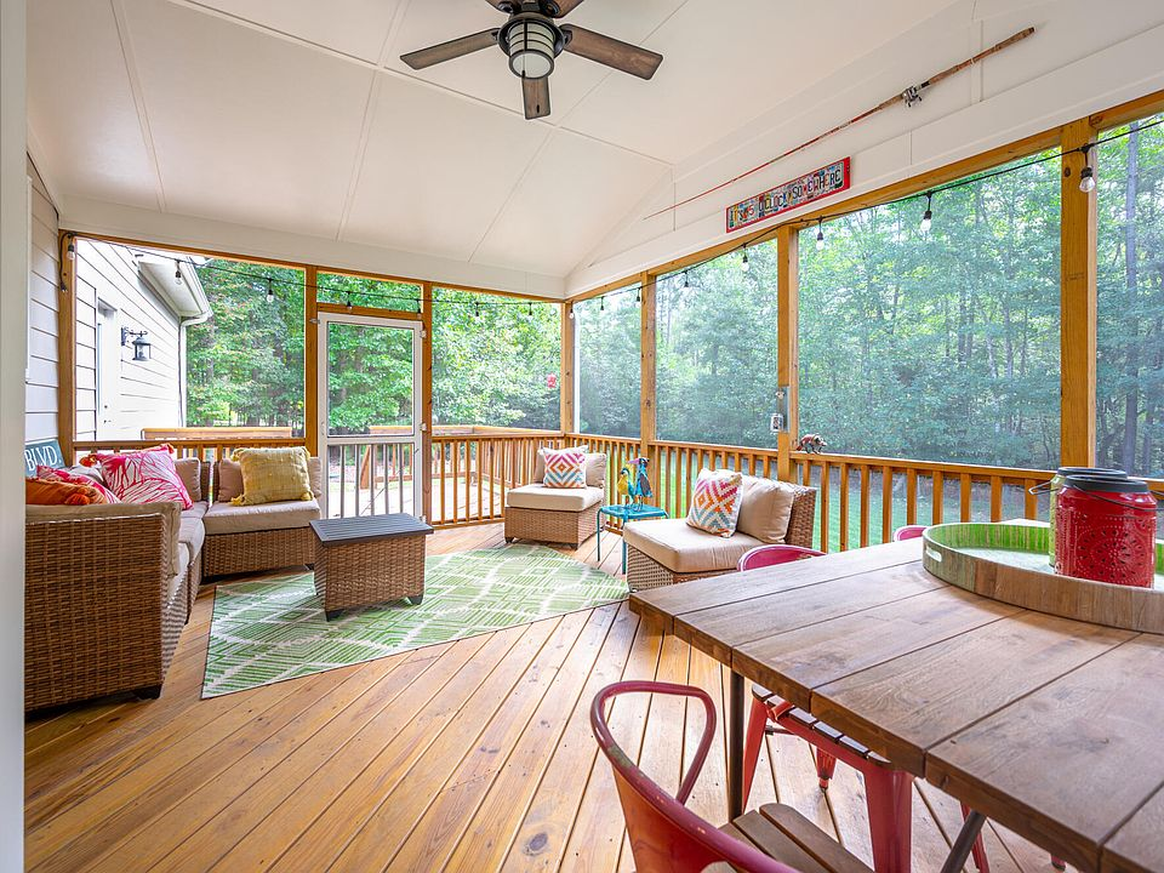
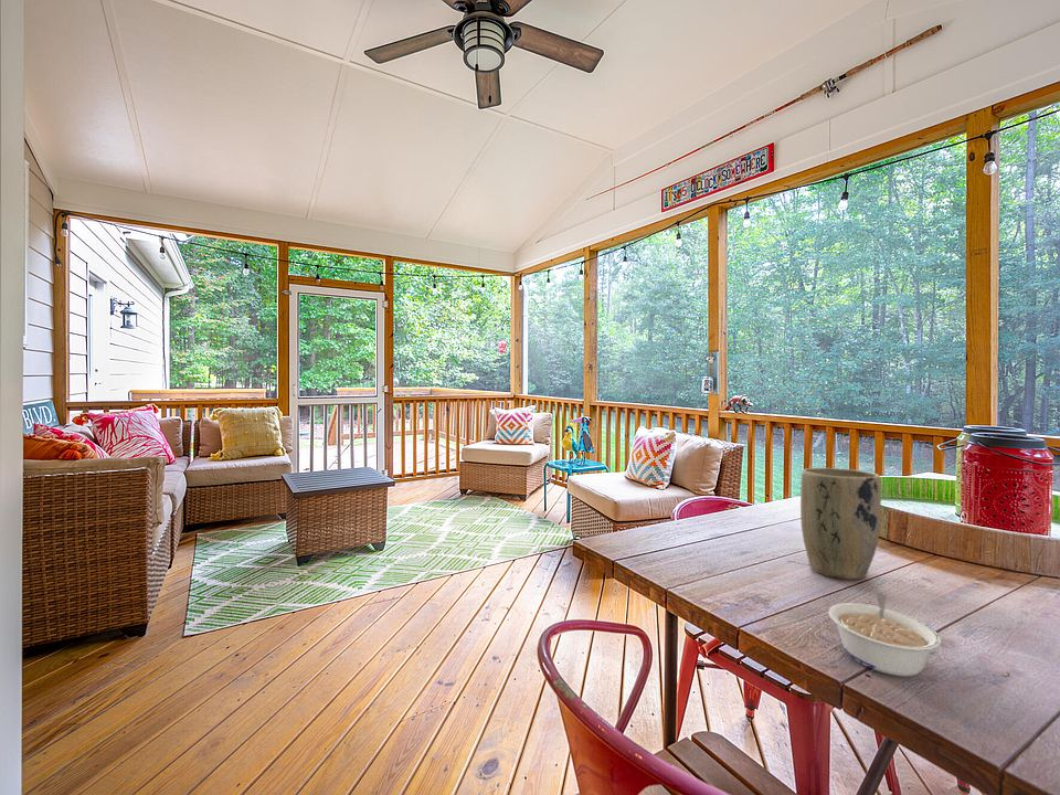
+ plant pot [799,467,882,581]
+ legume [827,593,943,678]
